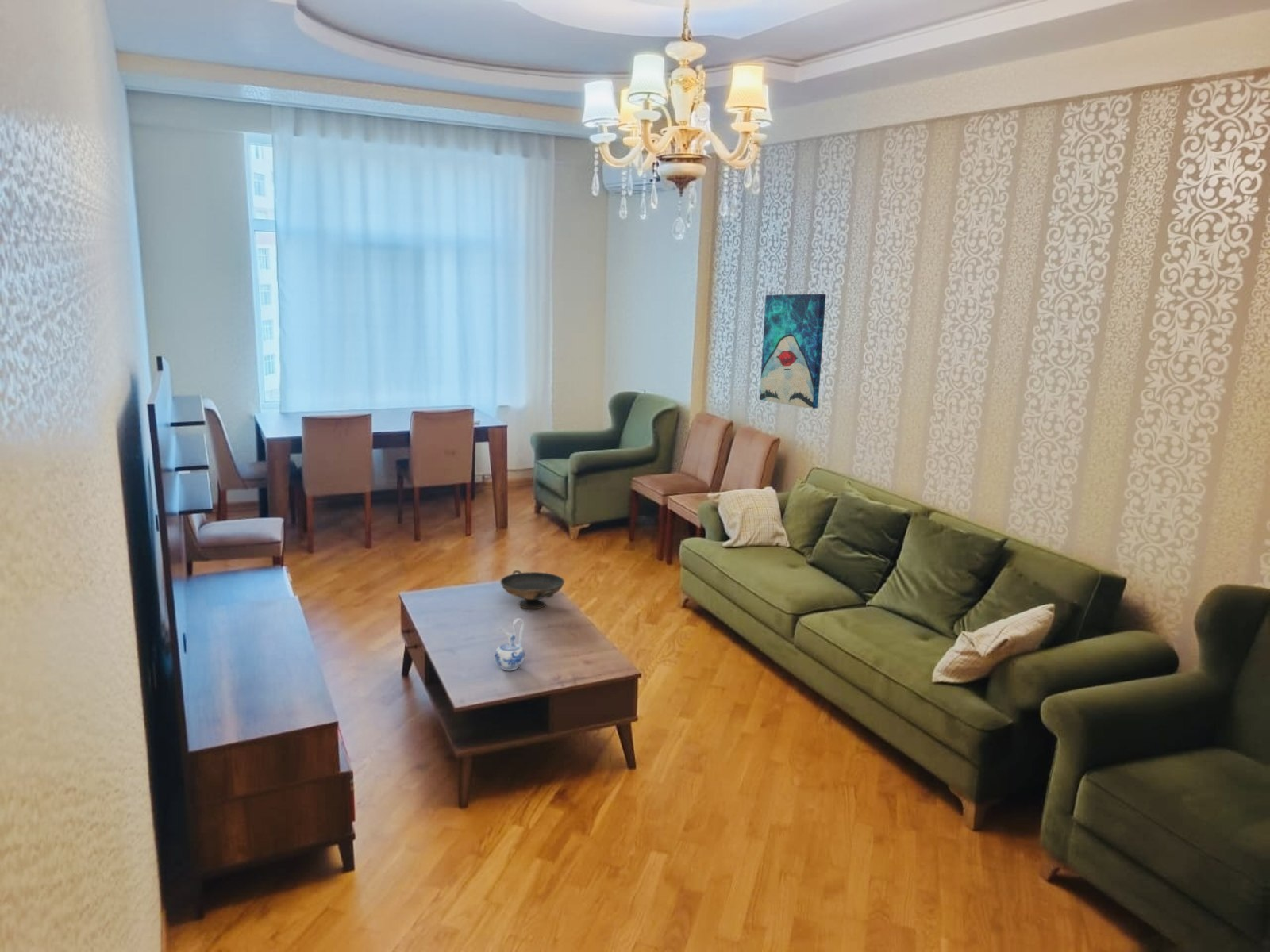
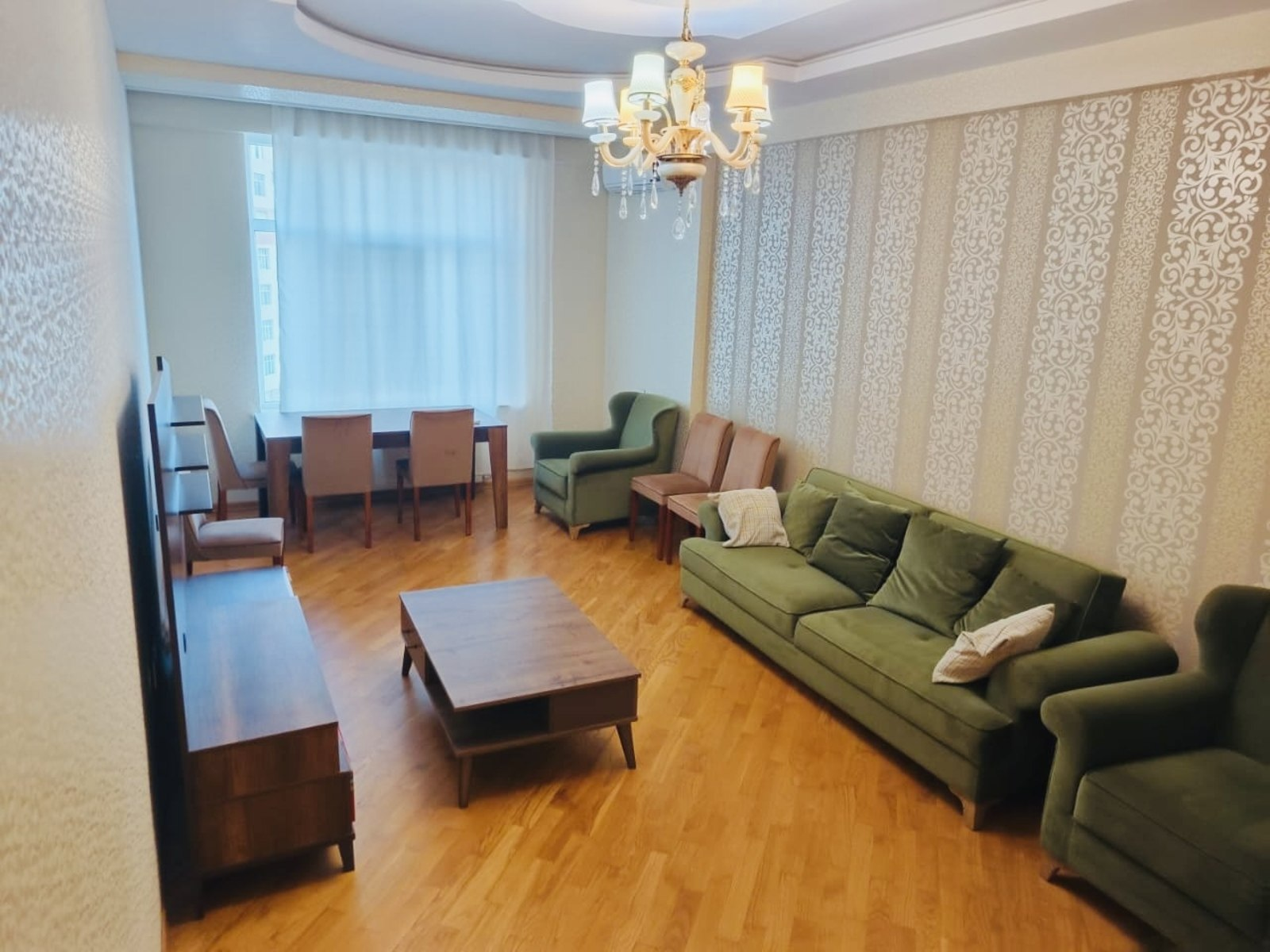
- wall art [759,293,827,409]
- ceramic pitcher [495,617,526,671]
- decorative bowl [499,570,565,610]
